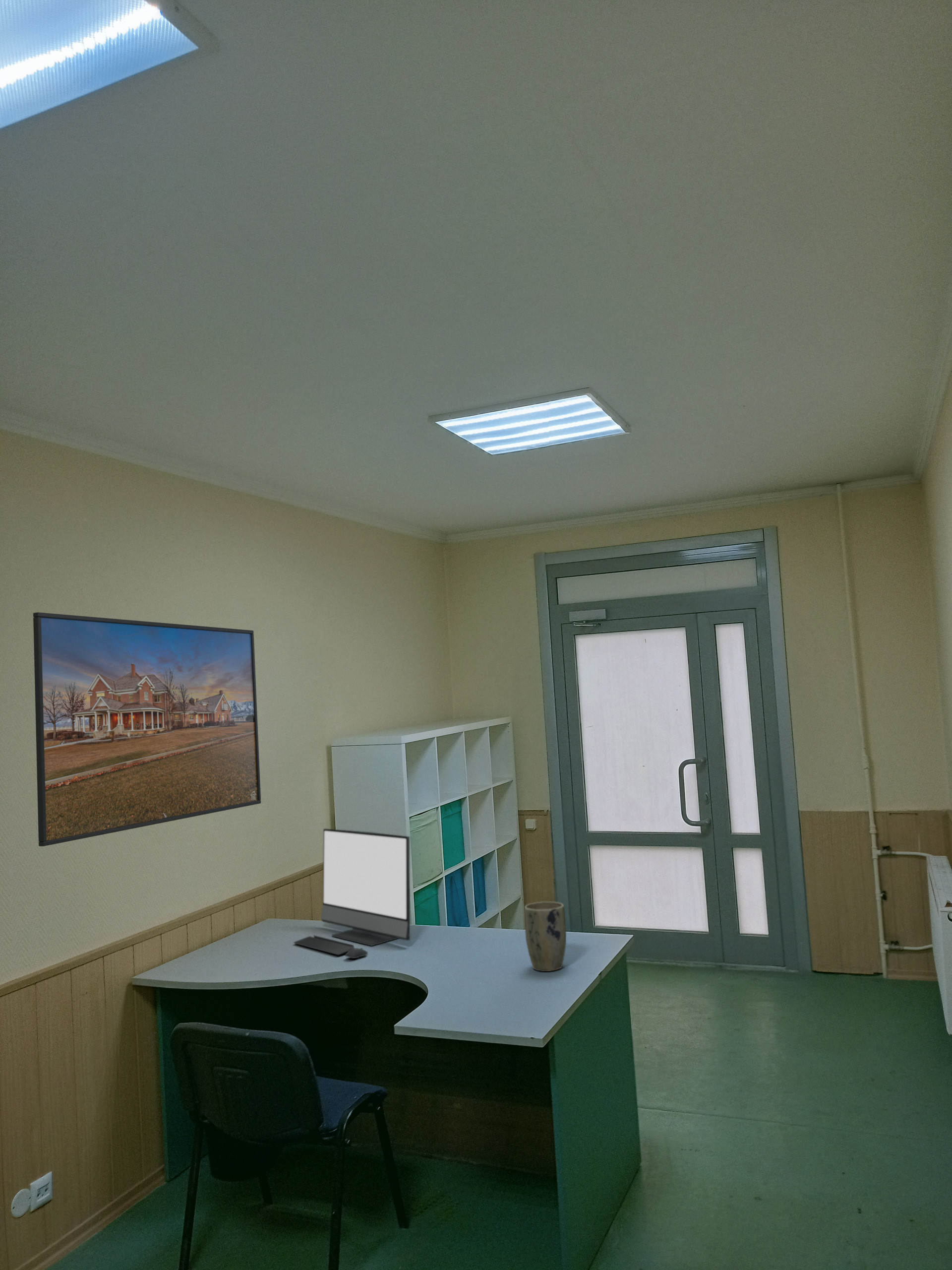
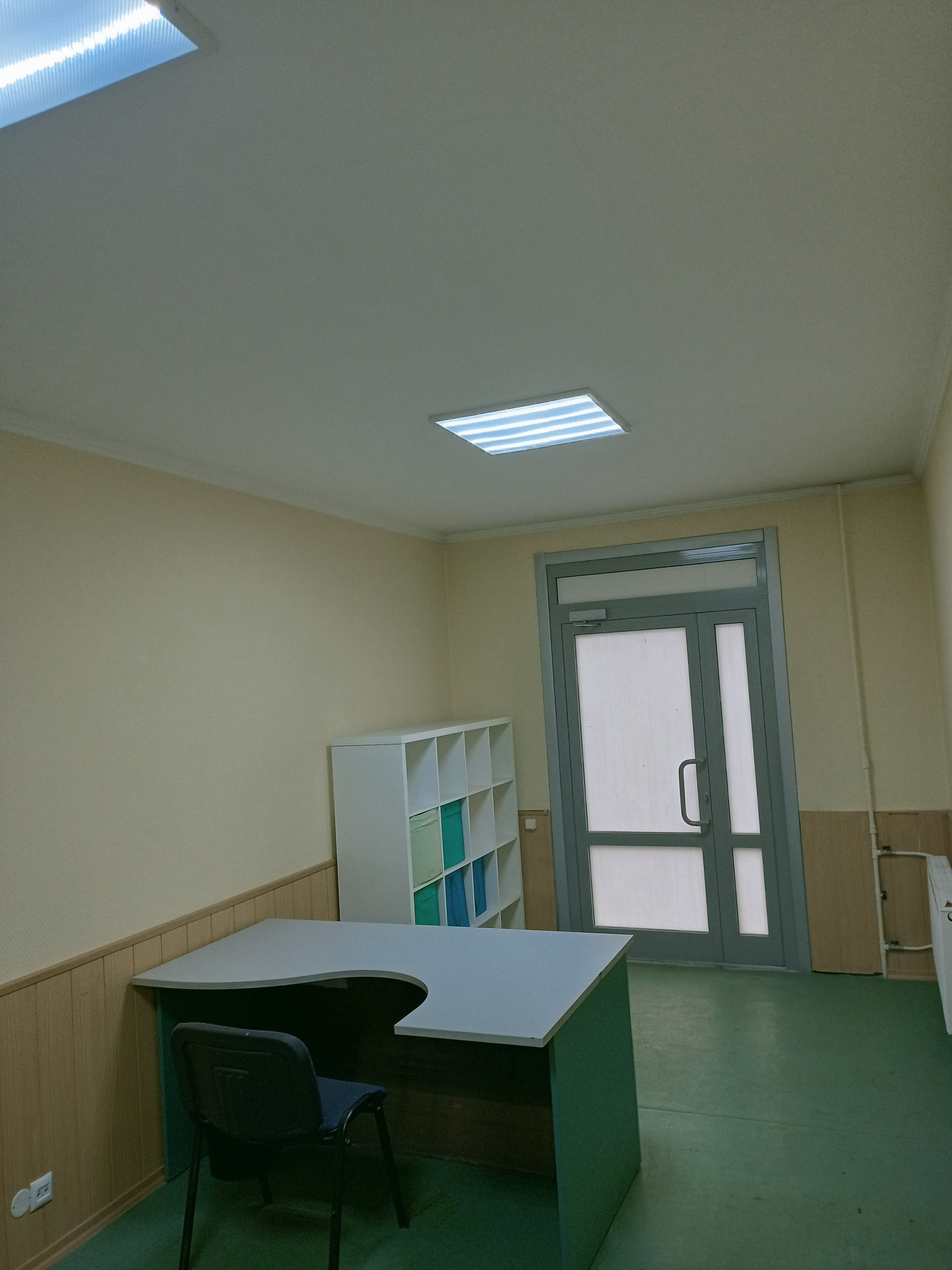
- monitor [294,828,411,959]
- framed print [33,612,261,847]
- plant pot [524,901,567,972]
